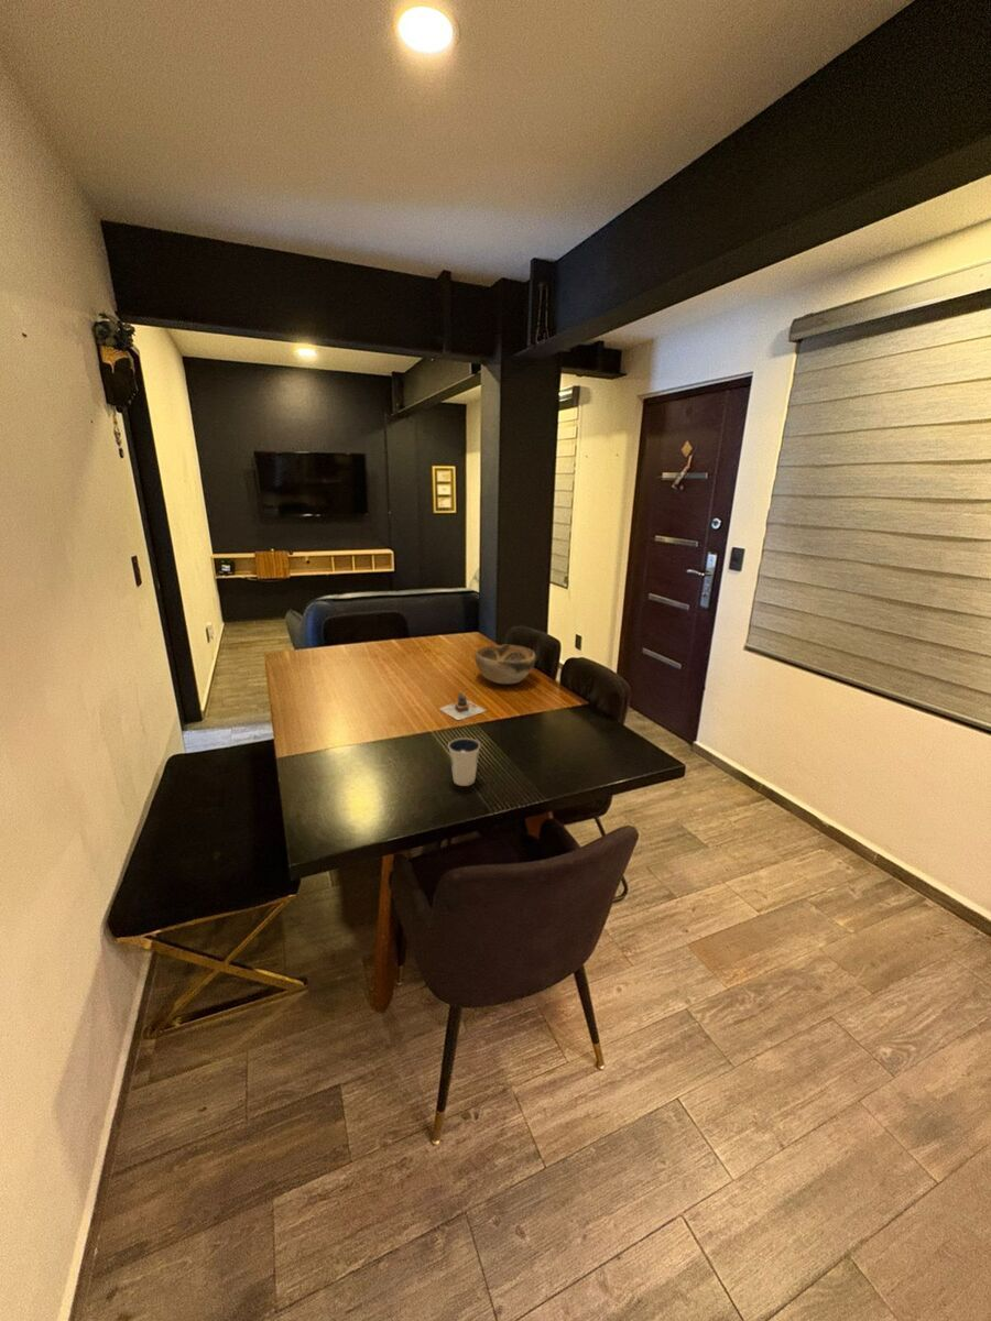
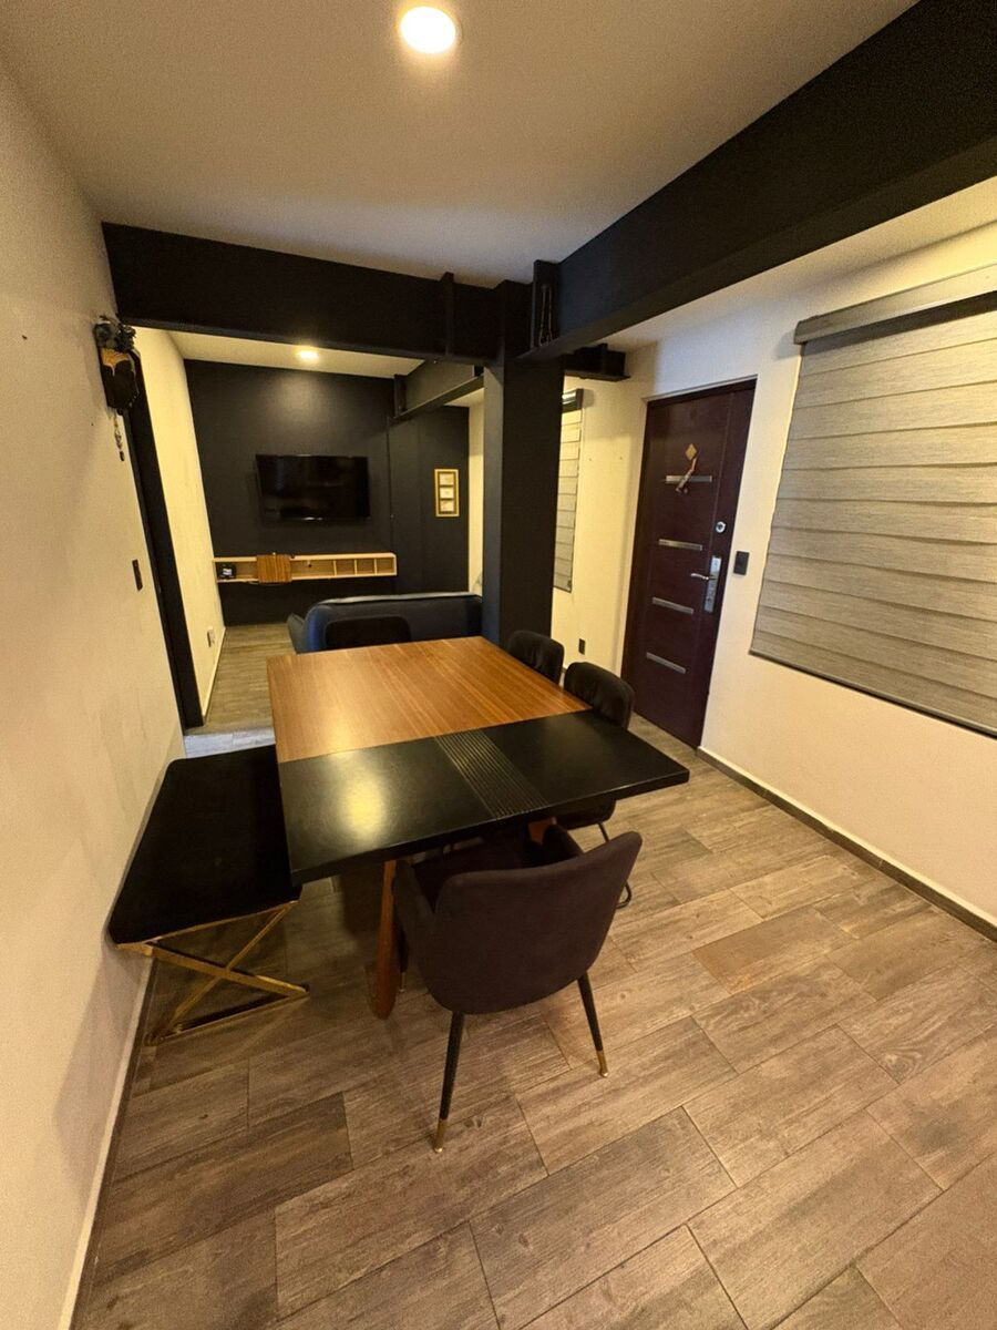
- teapot [438,691,488,721]
- dixie cup [447,736,481,787]
- decorative bowl [473,643,537,685]
